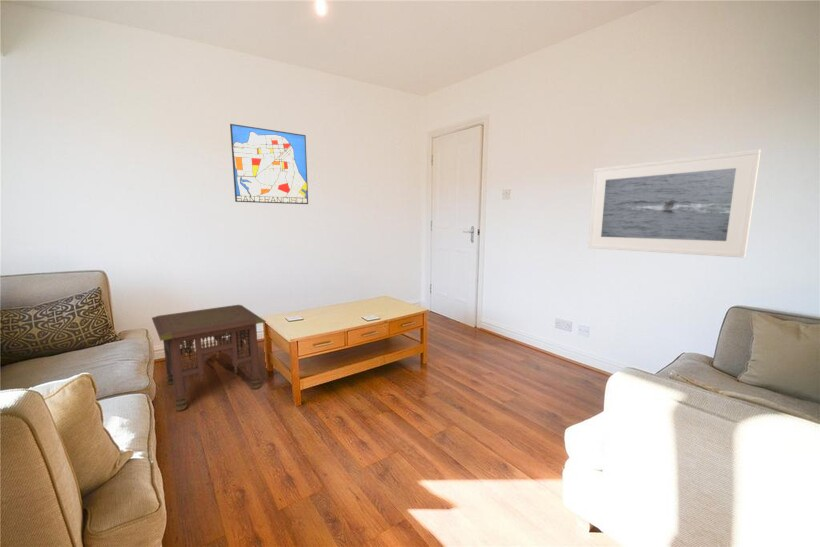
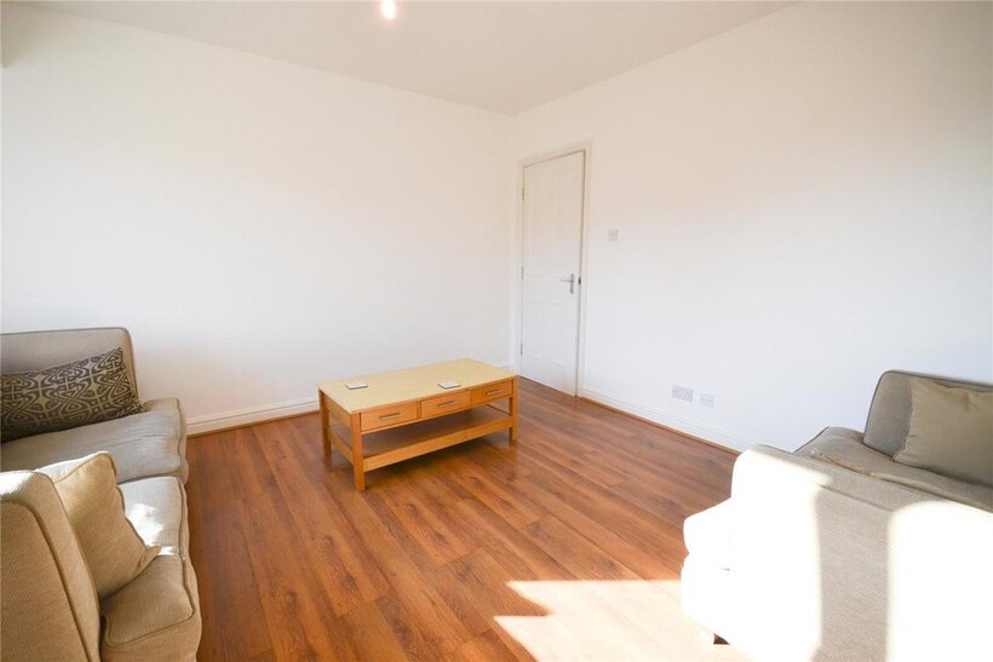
- side table [151,304,267,412]
- wall art [229,123,309,205]
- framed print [587,148,762,259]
